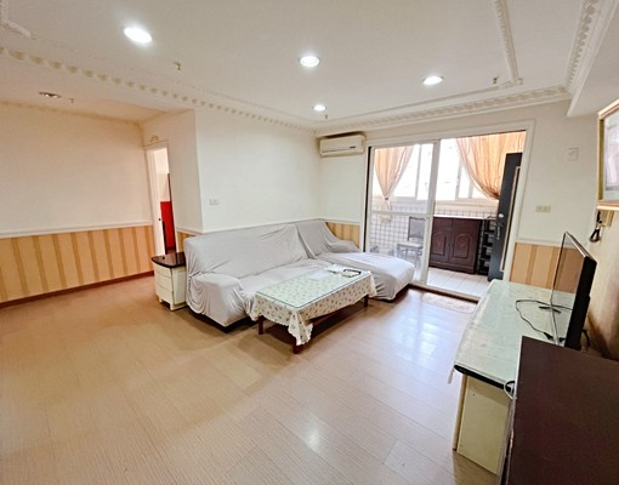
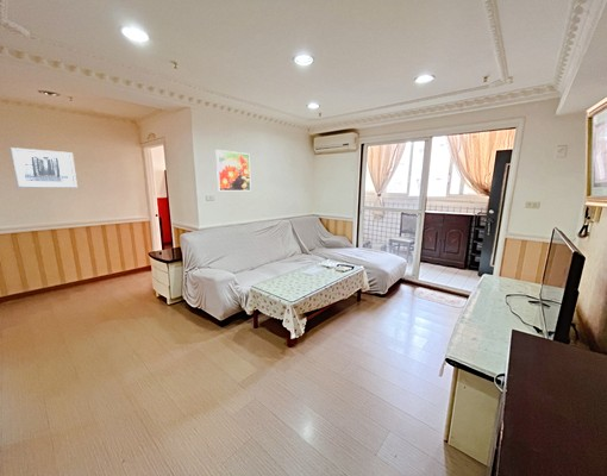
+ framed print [215,149,252,192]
+ wall art [10,146,79,189]
